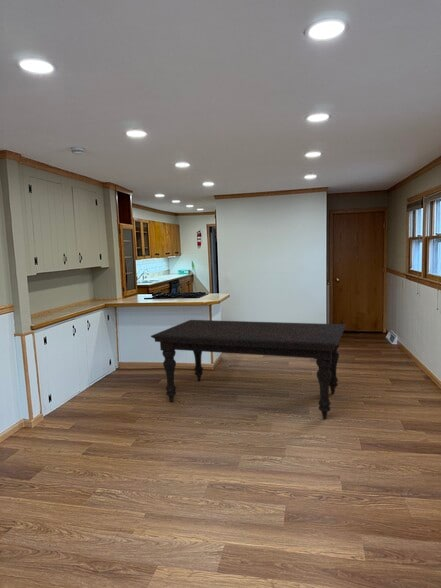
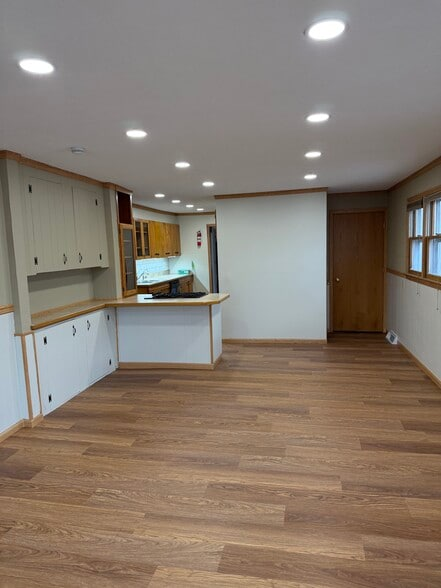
- dining table [150,319,347,420]
